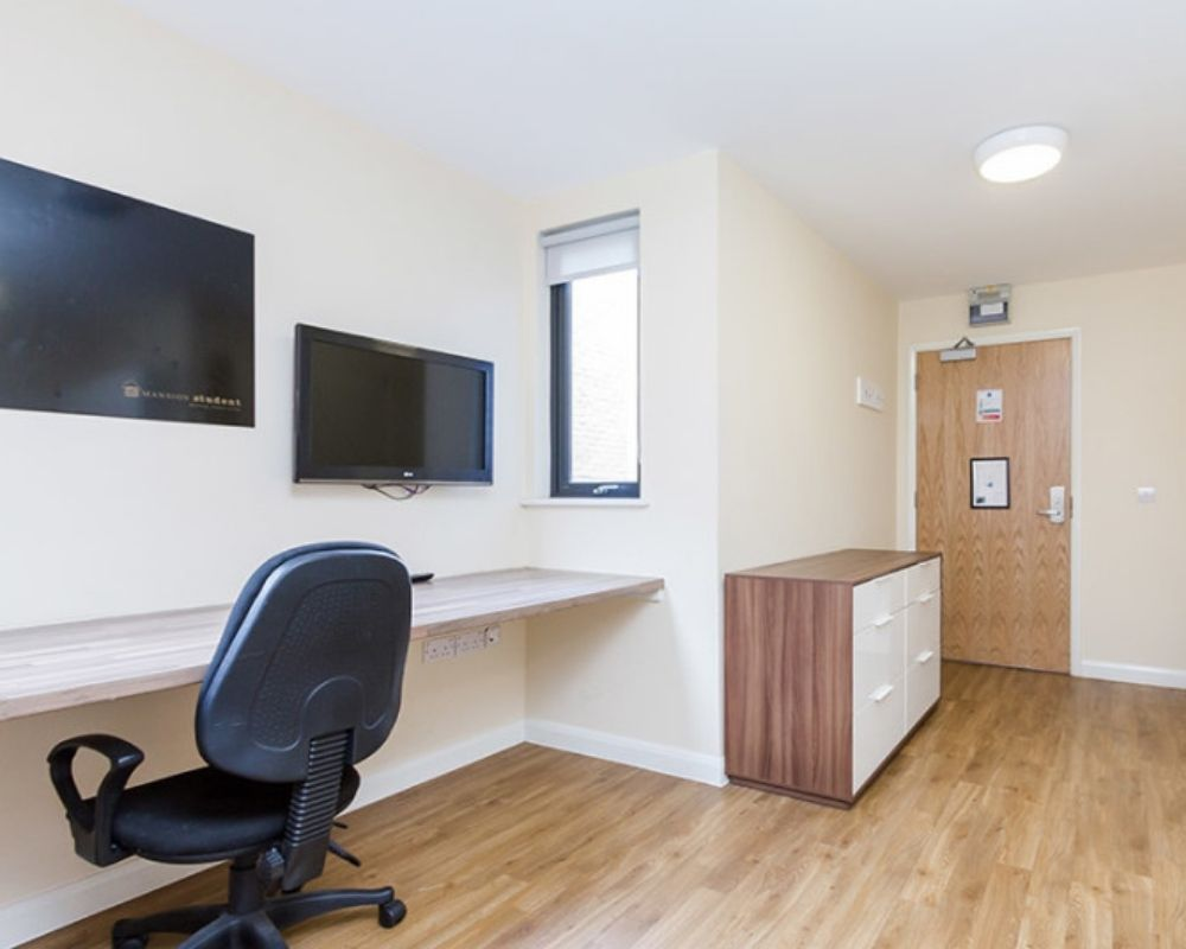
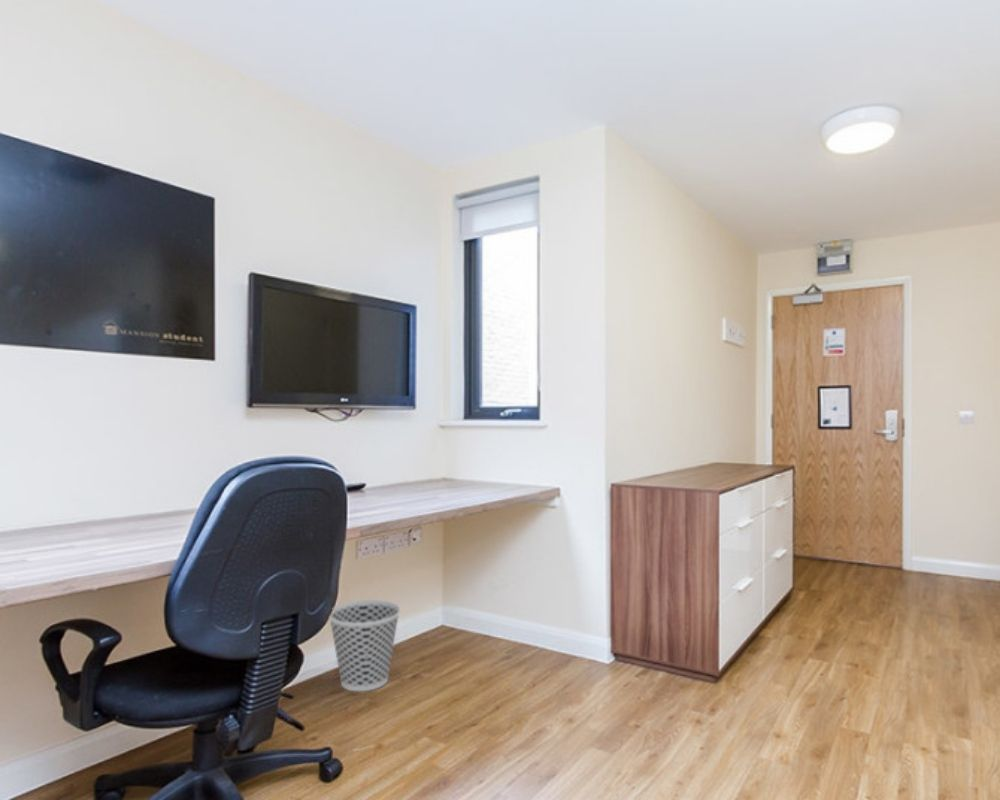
+ wastebasket [329,599,401,692]
